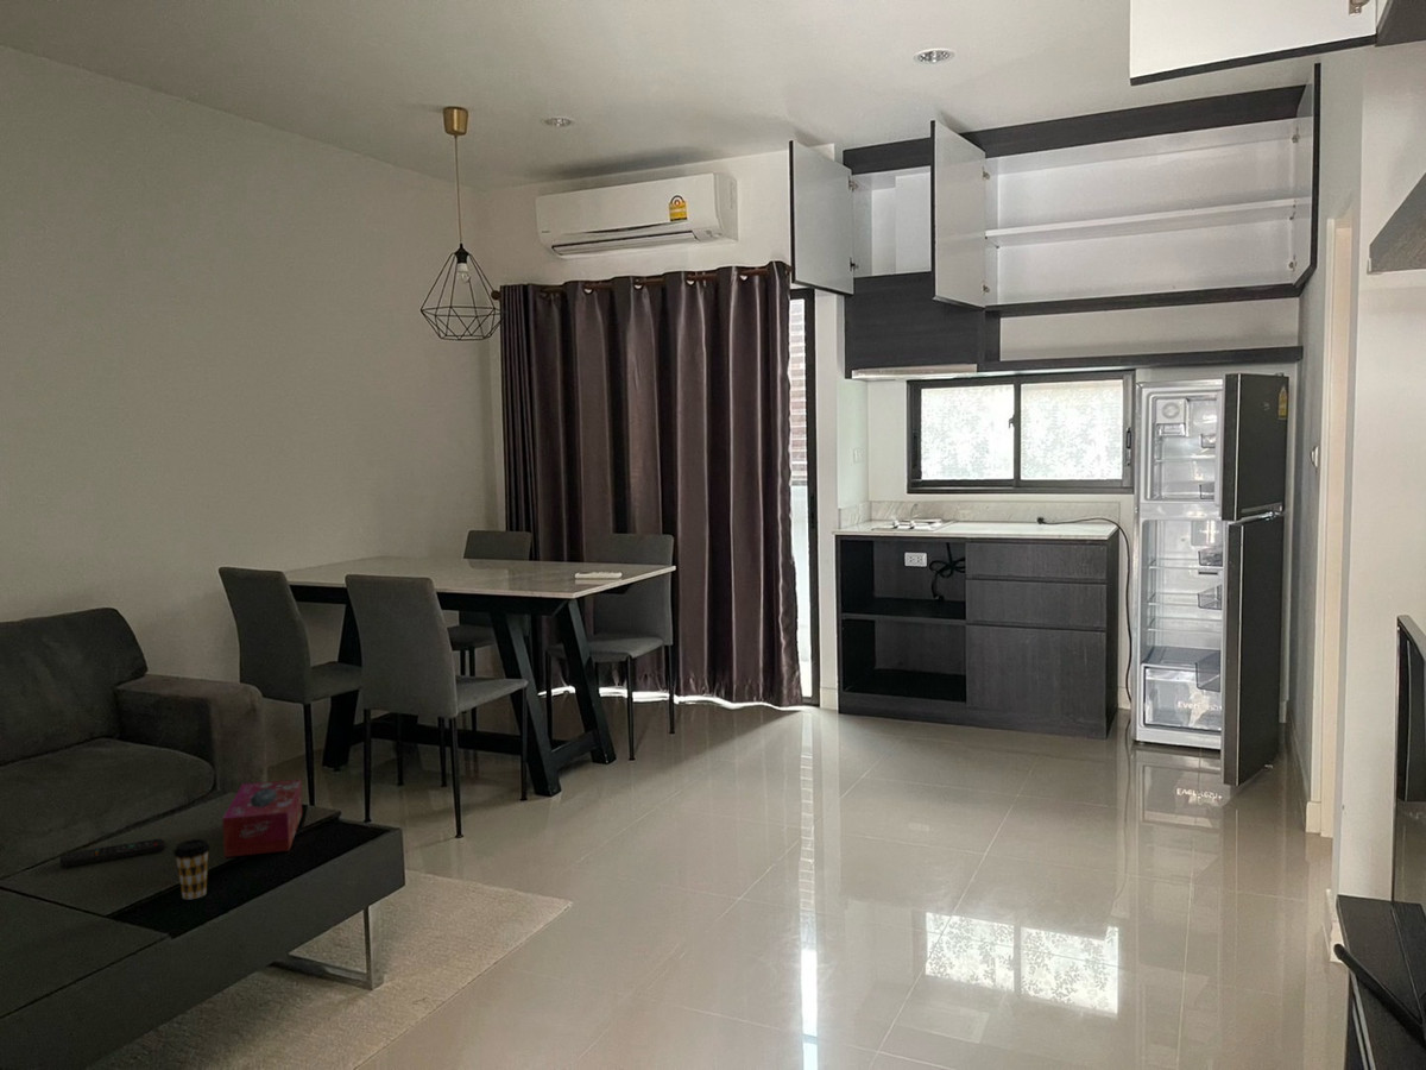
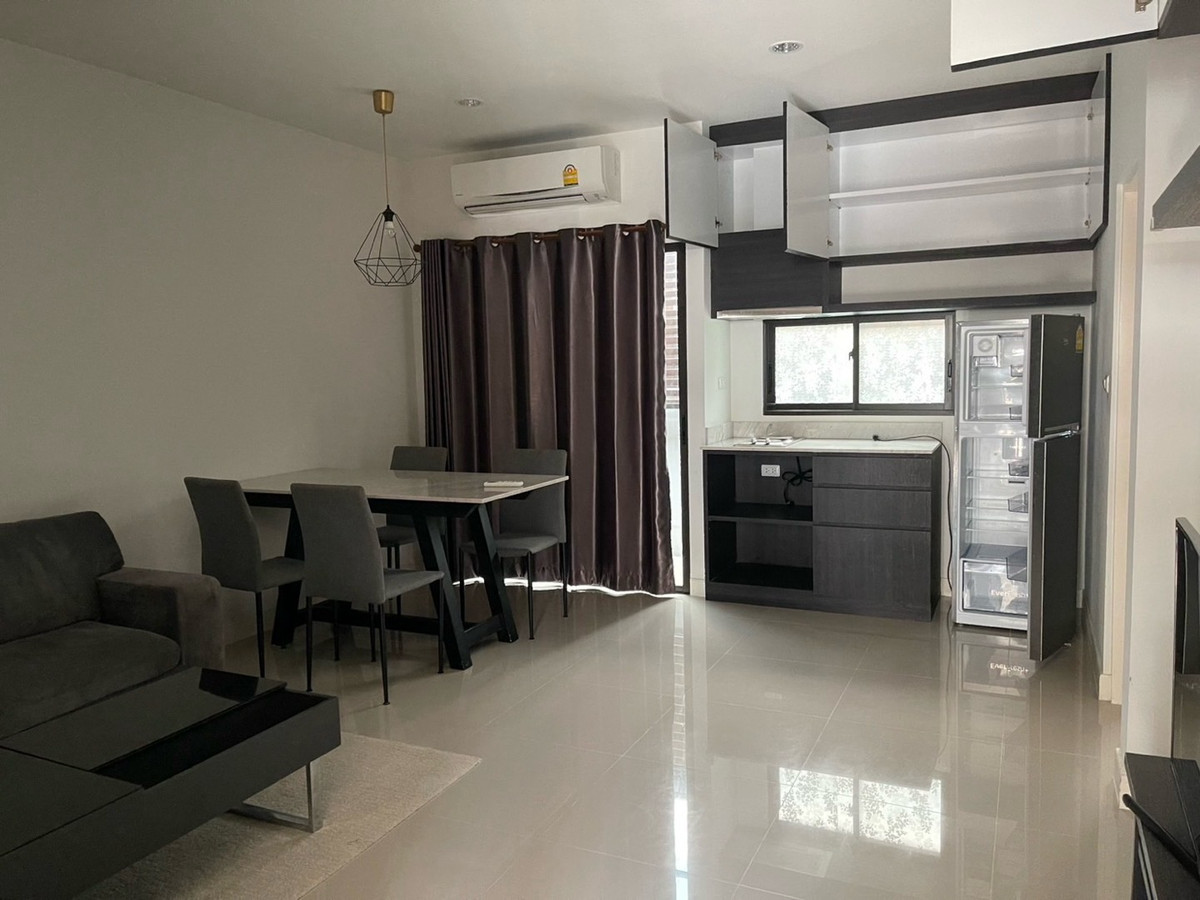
- coffee cup [172,838,212,900]
- tissue box [221,778,303,858]
- remote control [59,838,165,868]
